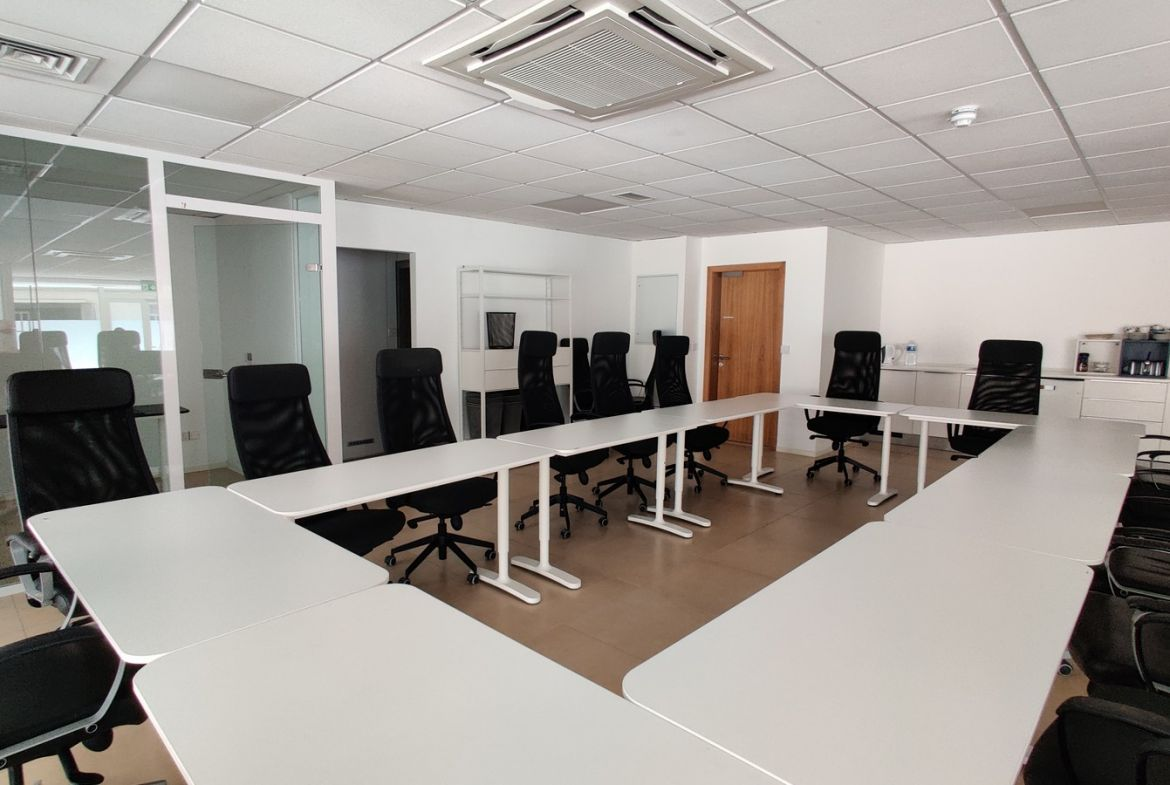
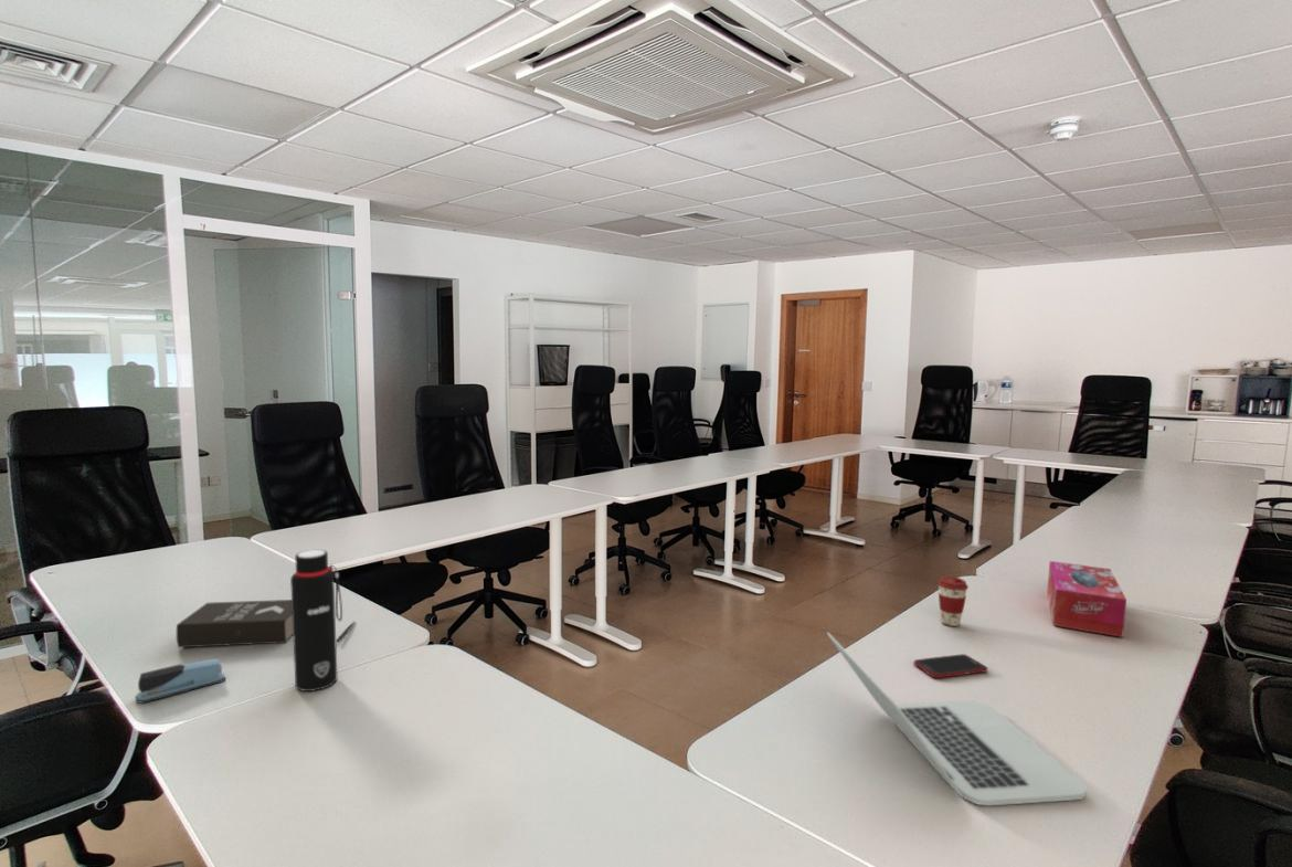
+ water bottle [289,549,343,692]
+ stapler [135,658,226,705]
+ book [176,599,294,648]
+ tissue box [1046,560,1127,638]
+ pen [336,620,357,643]
+ laptop [826,632,1088,806]
+ coffee cup [936,575,970,627]
+ cell phone [913,653,988,679]
